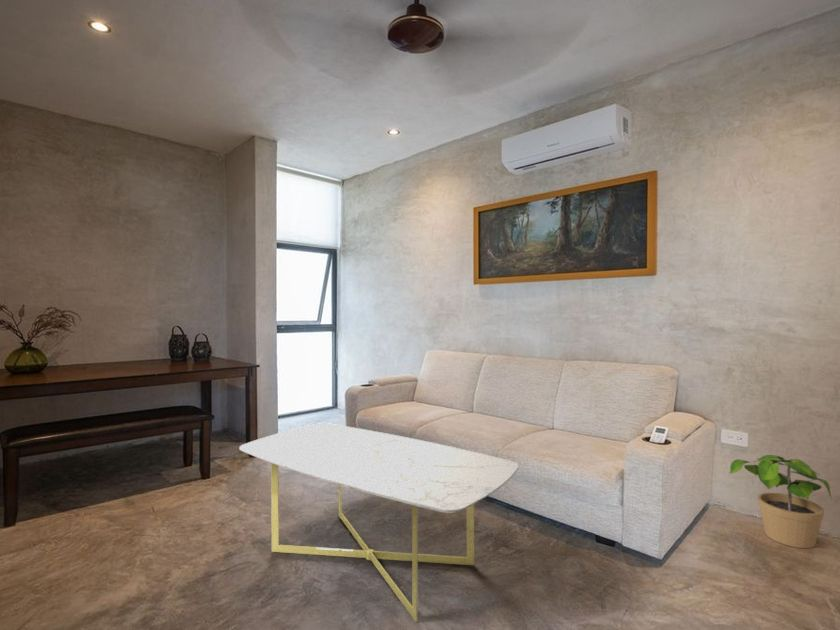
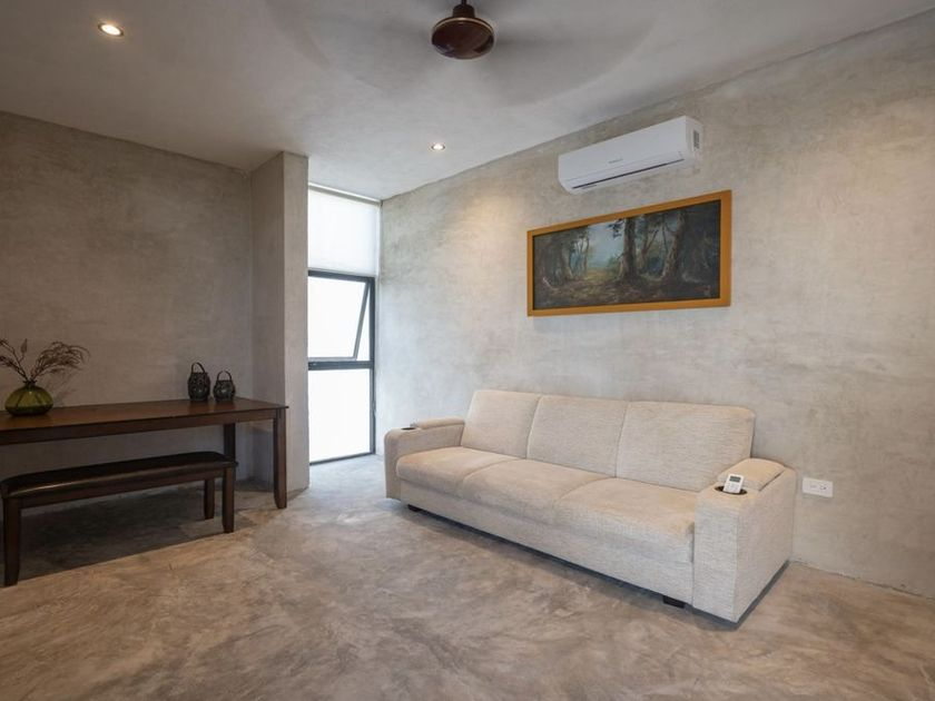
- potted plant [728,454,833,549]
- coffee table [238,422,520,623]
